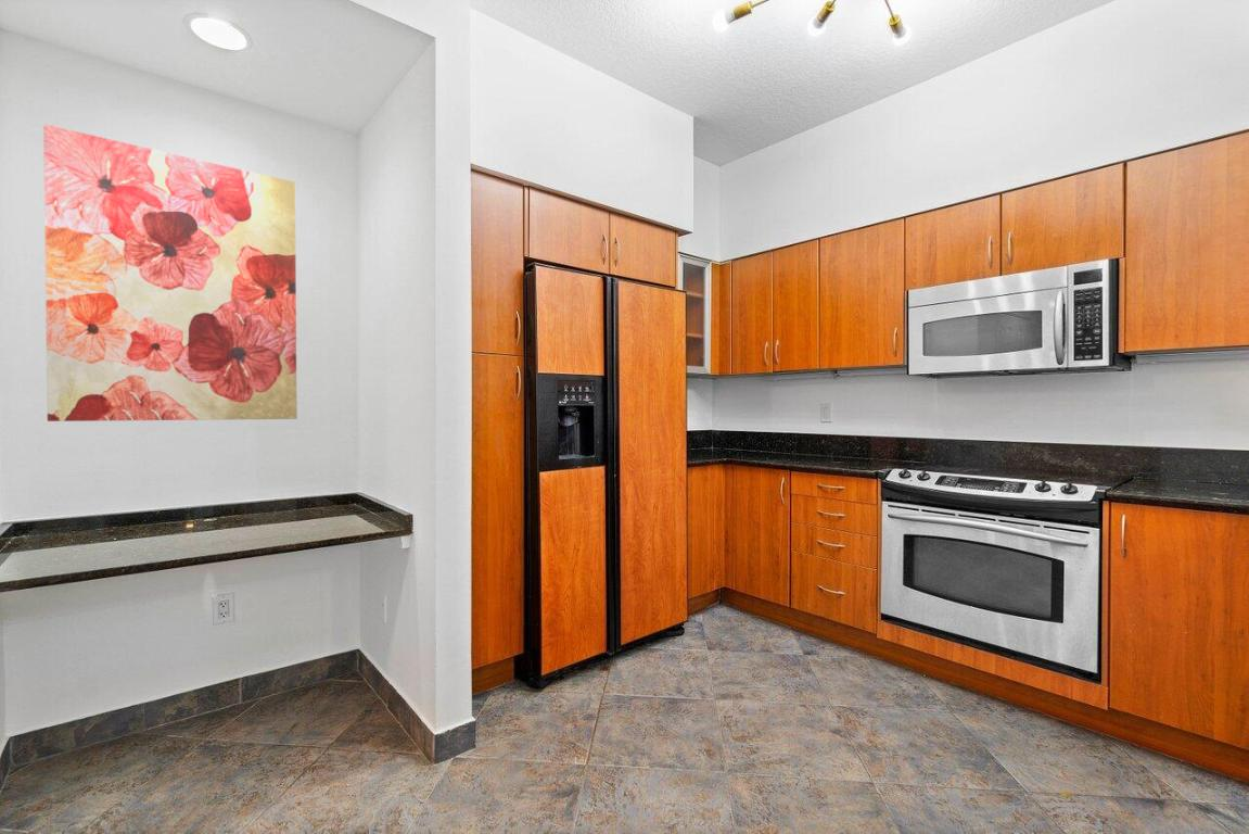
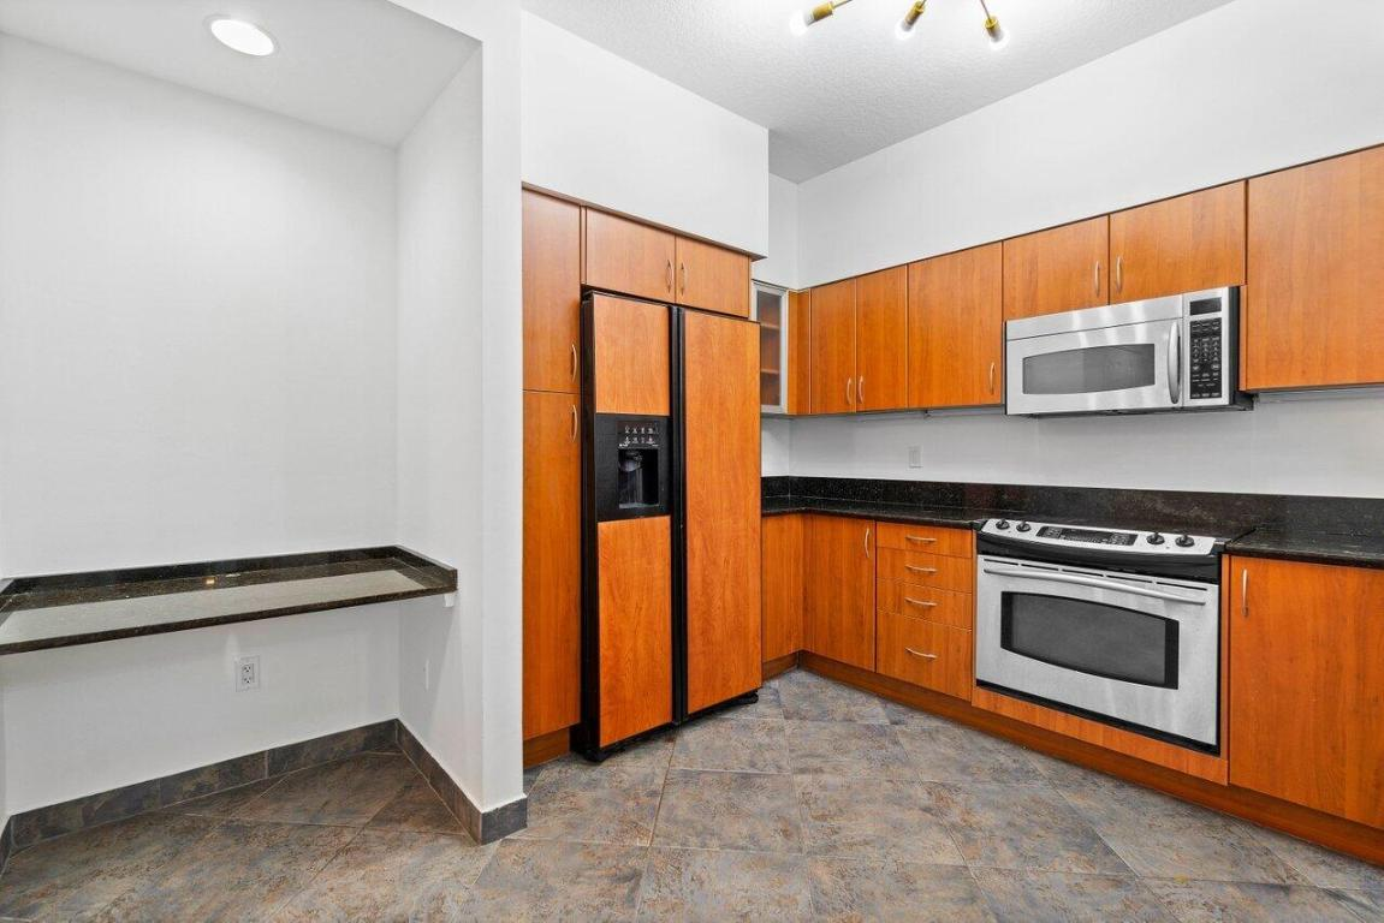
- wall art [42,124,298,422]
